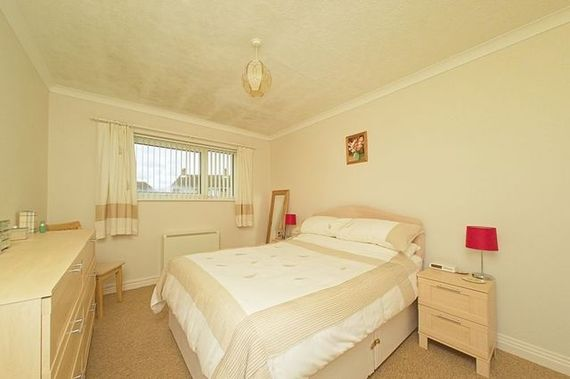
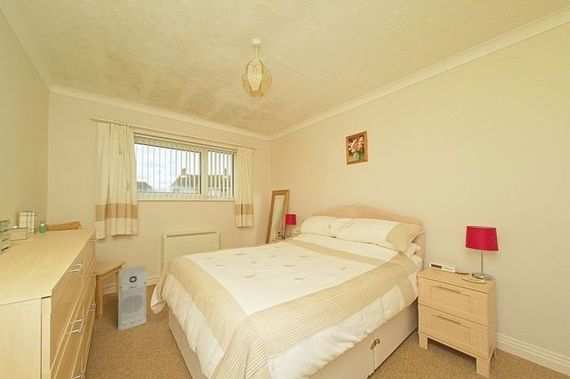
+ air purifier [117,265,147,331]
